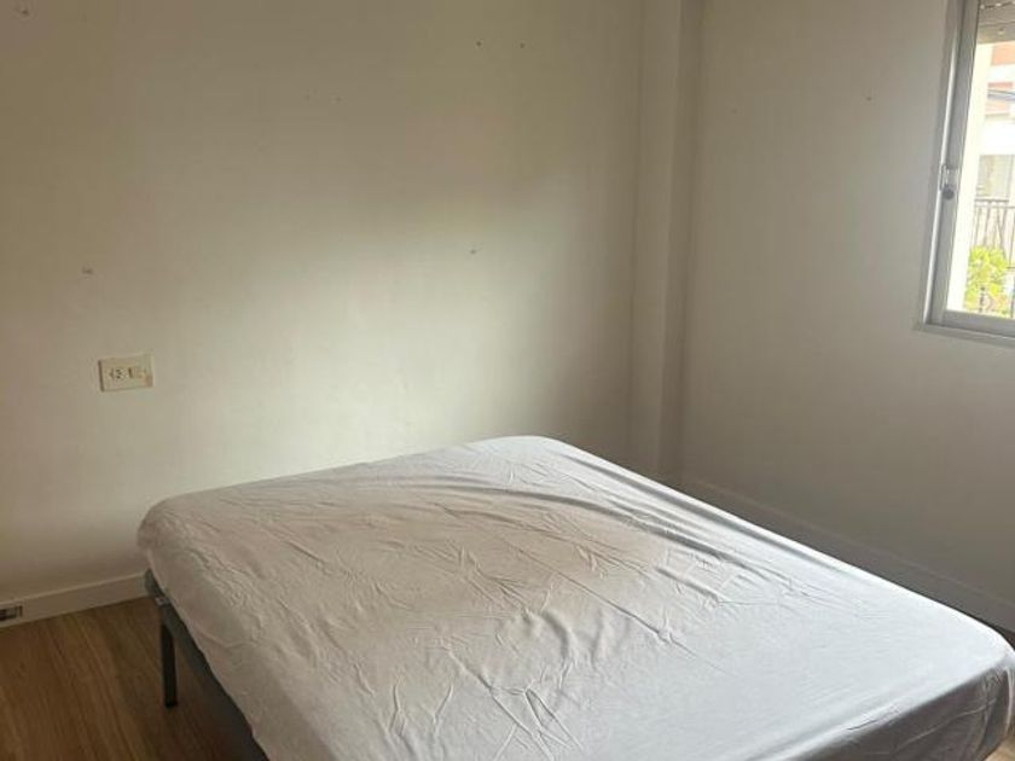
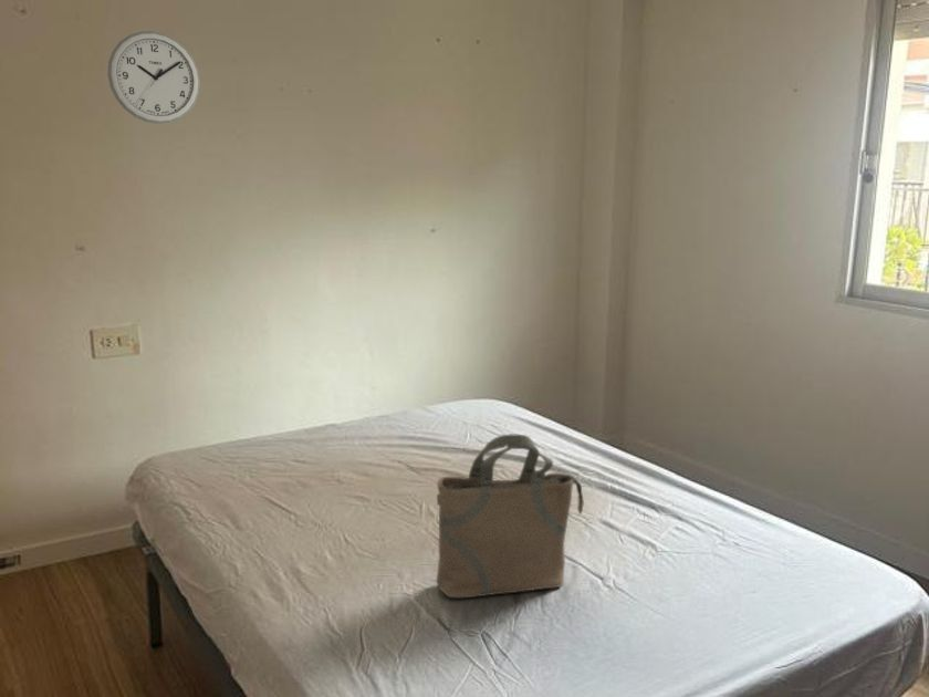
+ wall clock [106,30,201,125]
+ tote bag [436,434,585,600]
